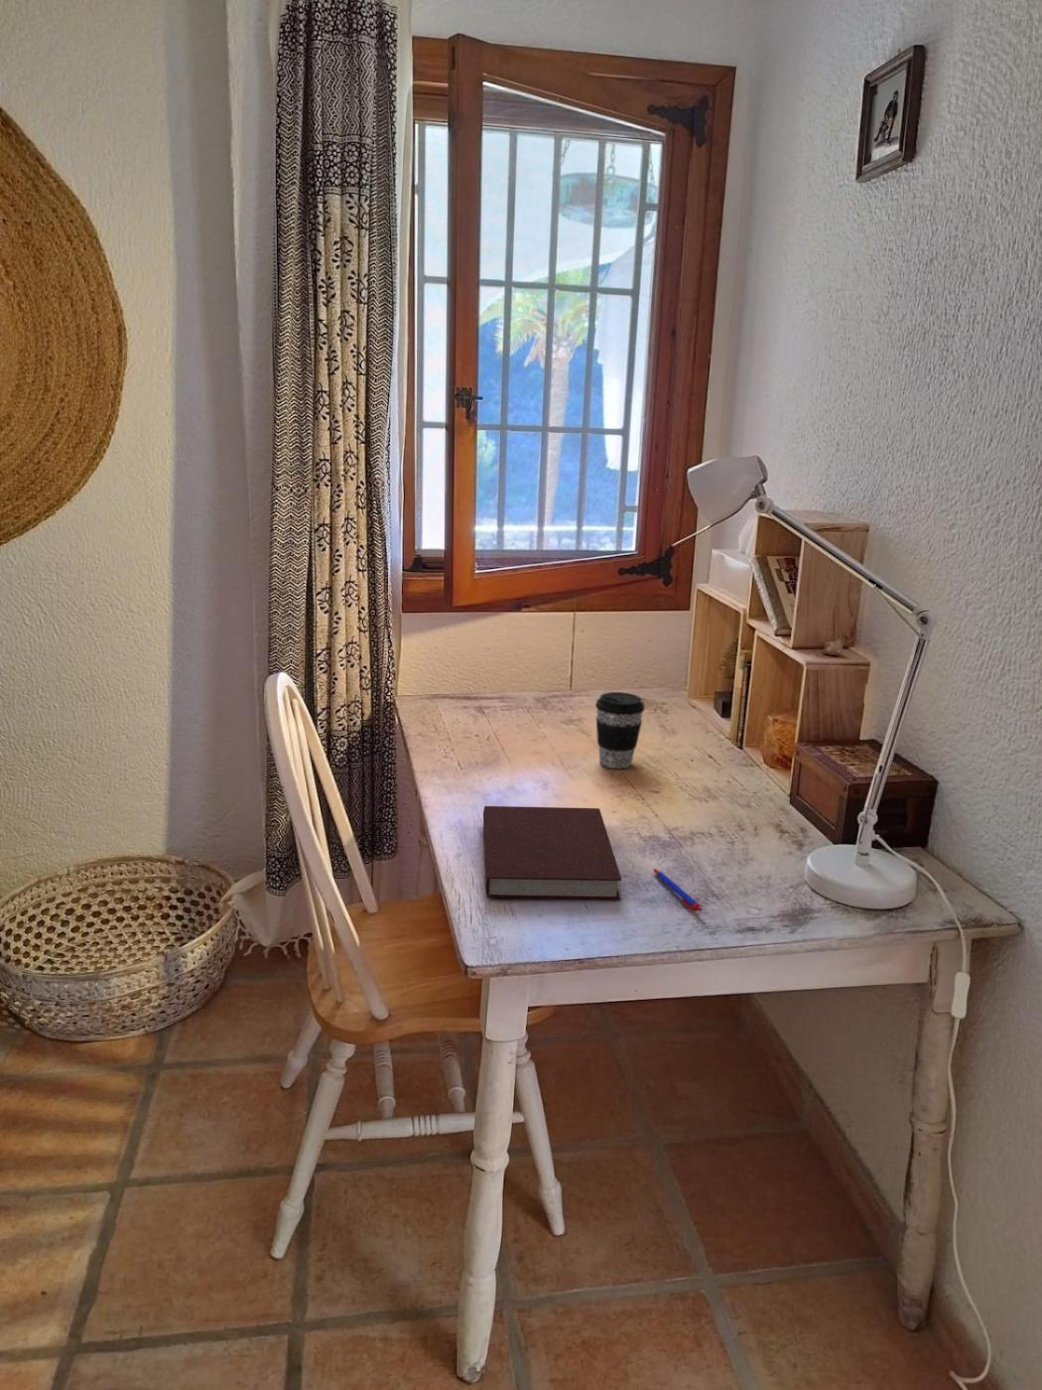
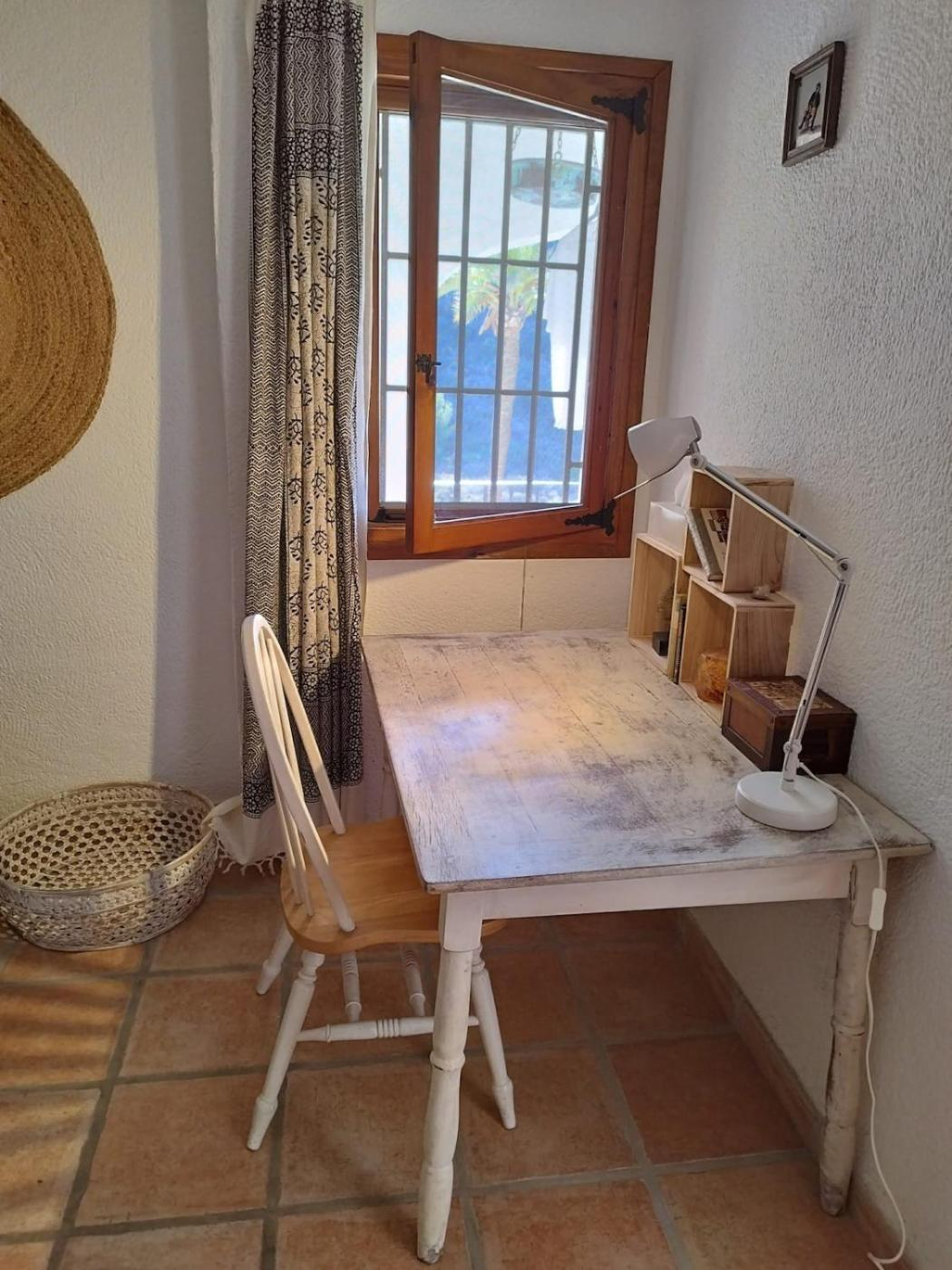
- pen [652,868,703,913]
- notebook [483,806,622,901]
- coffee cup [594,691,646,769]
